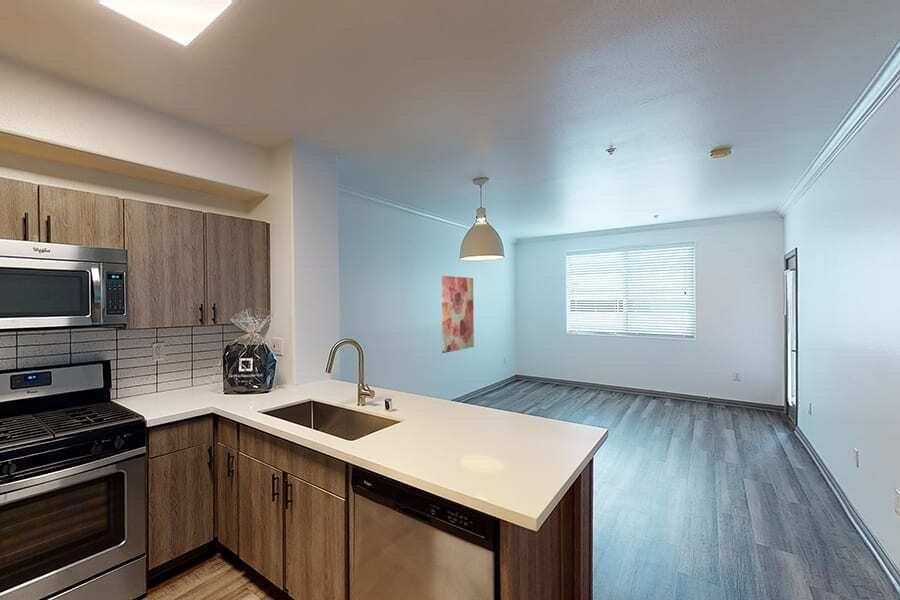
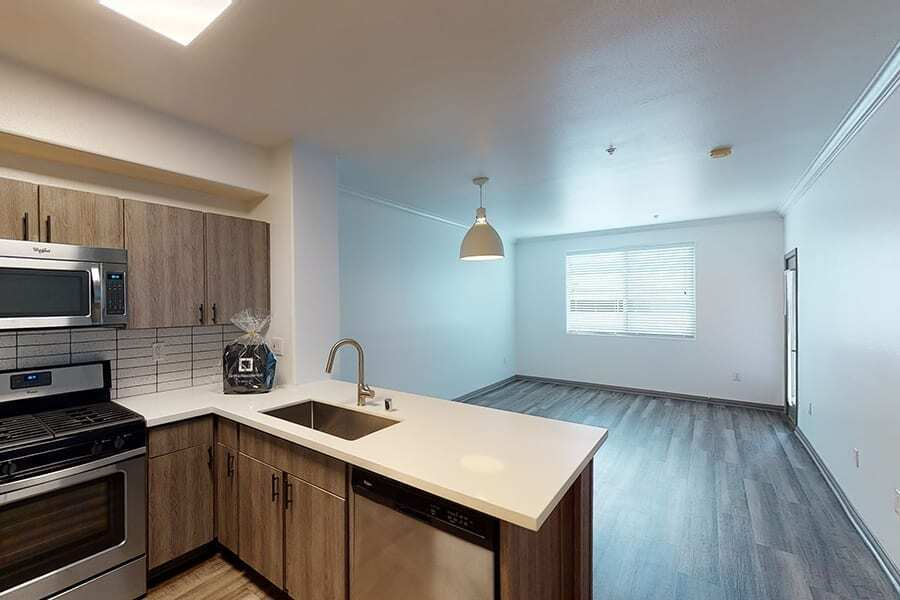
- wall art [441,275,475,354]
